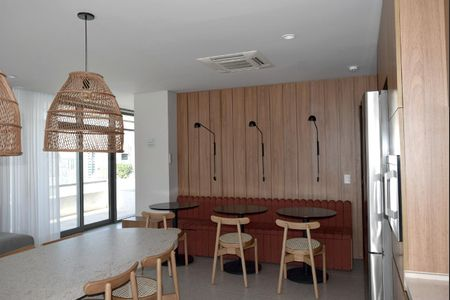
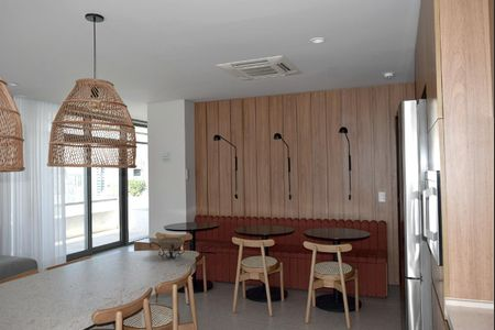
+ decorative bowl [148,237,193,261]
